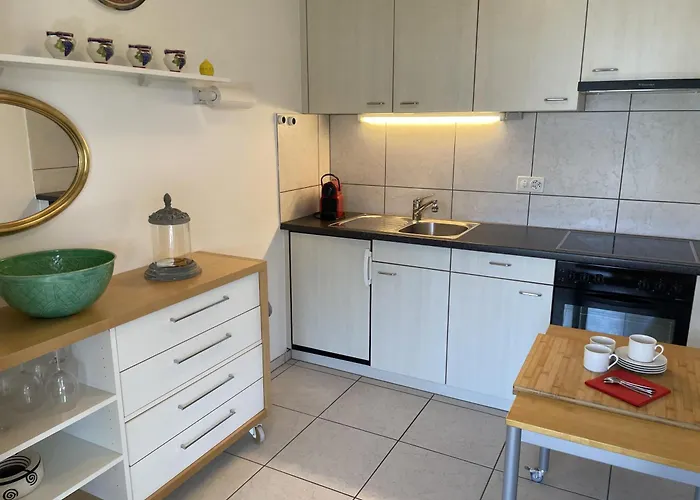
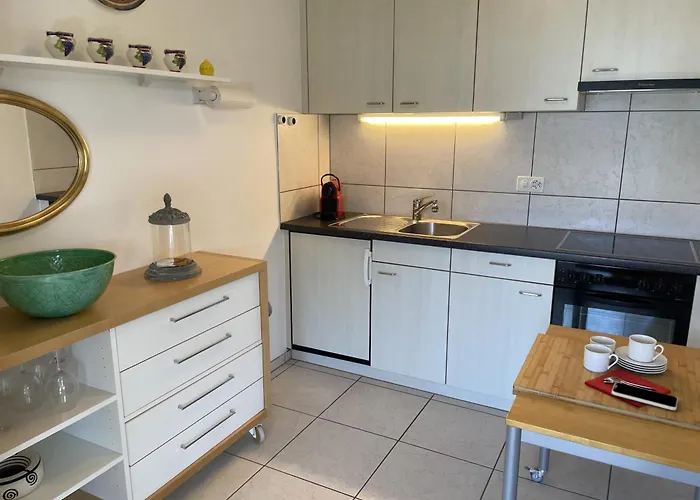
+ smartphone [611,381,679,411]
